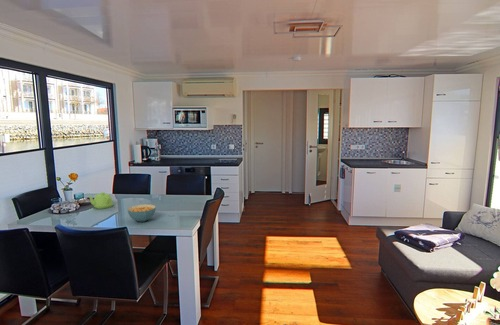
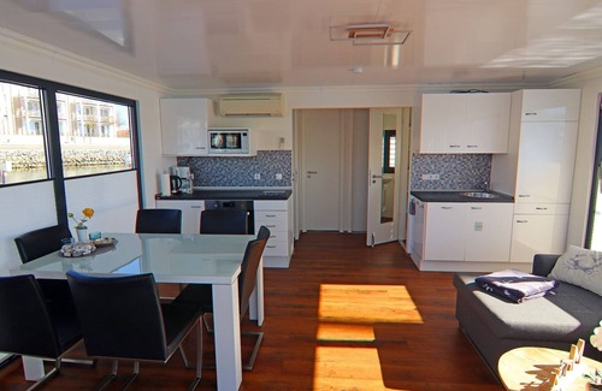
- teapot [87,191,114,210]
- cereal bowl [127,203,157,223]
